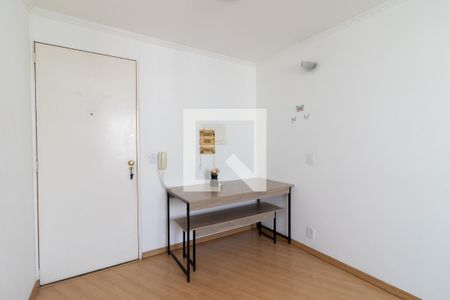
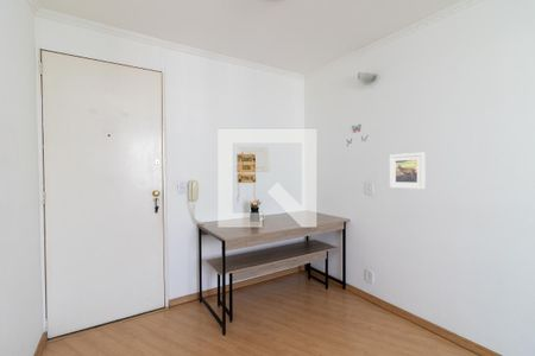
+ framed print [389,152,426,191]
